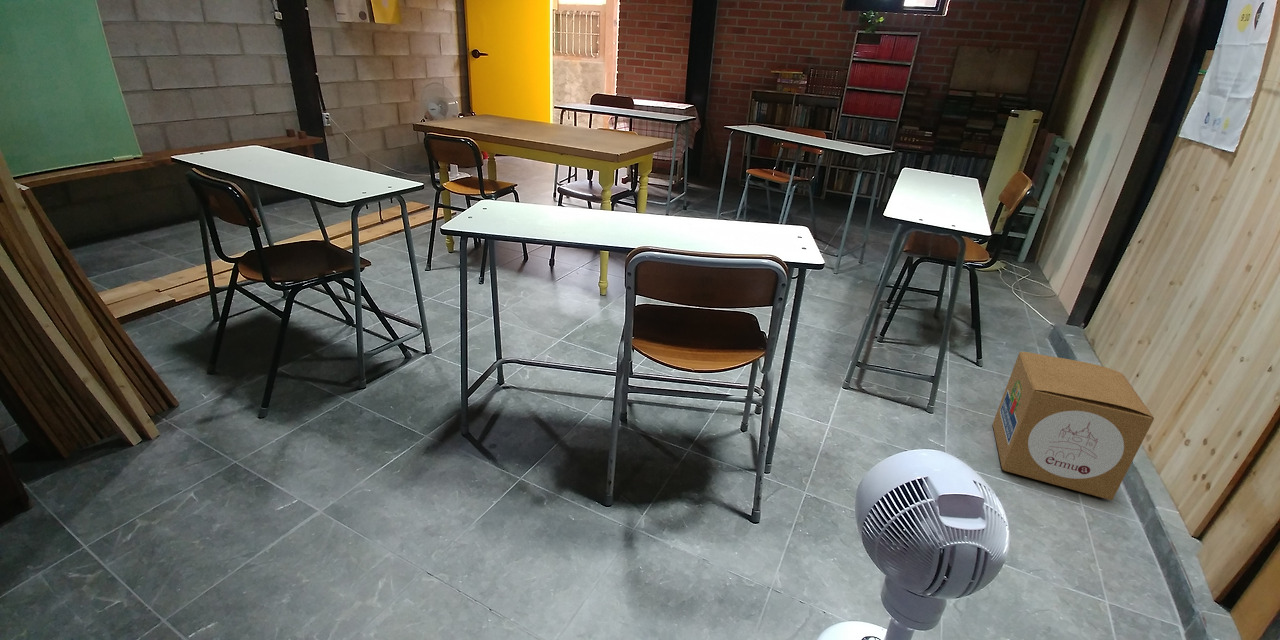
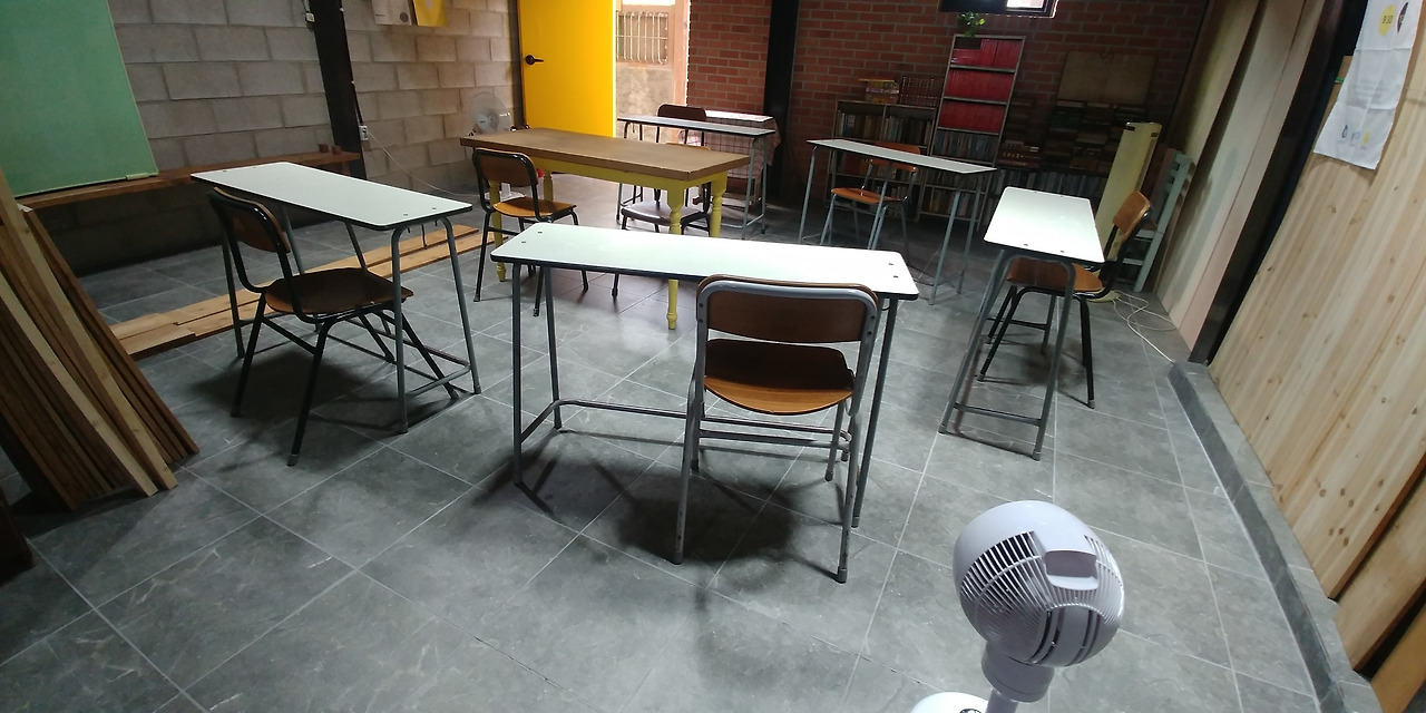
- cardboard box [992,351,1155,501]
